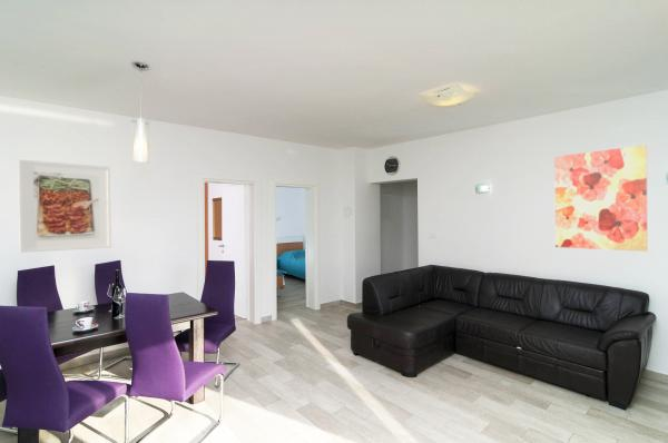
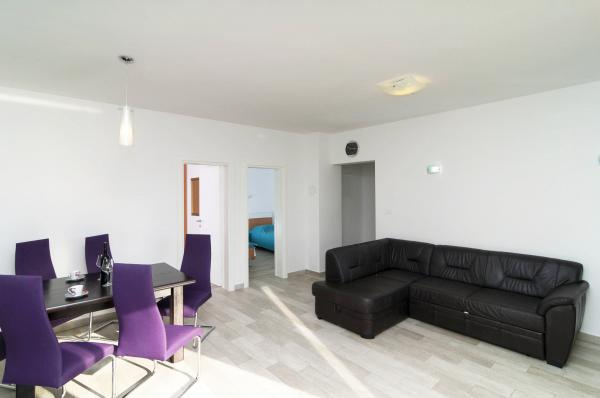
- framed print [17,158,112,254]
- wall art [553,144,649,253]
